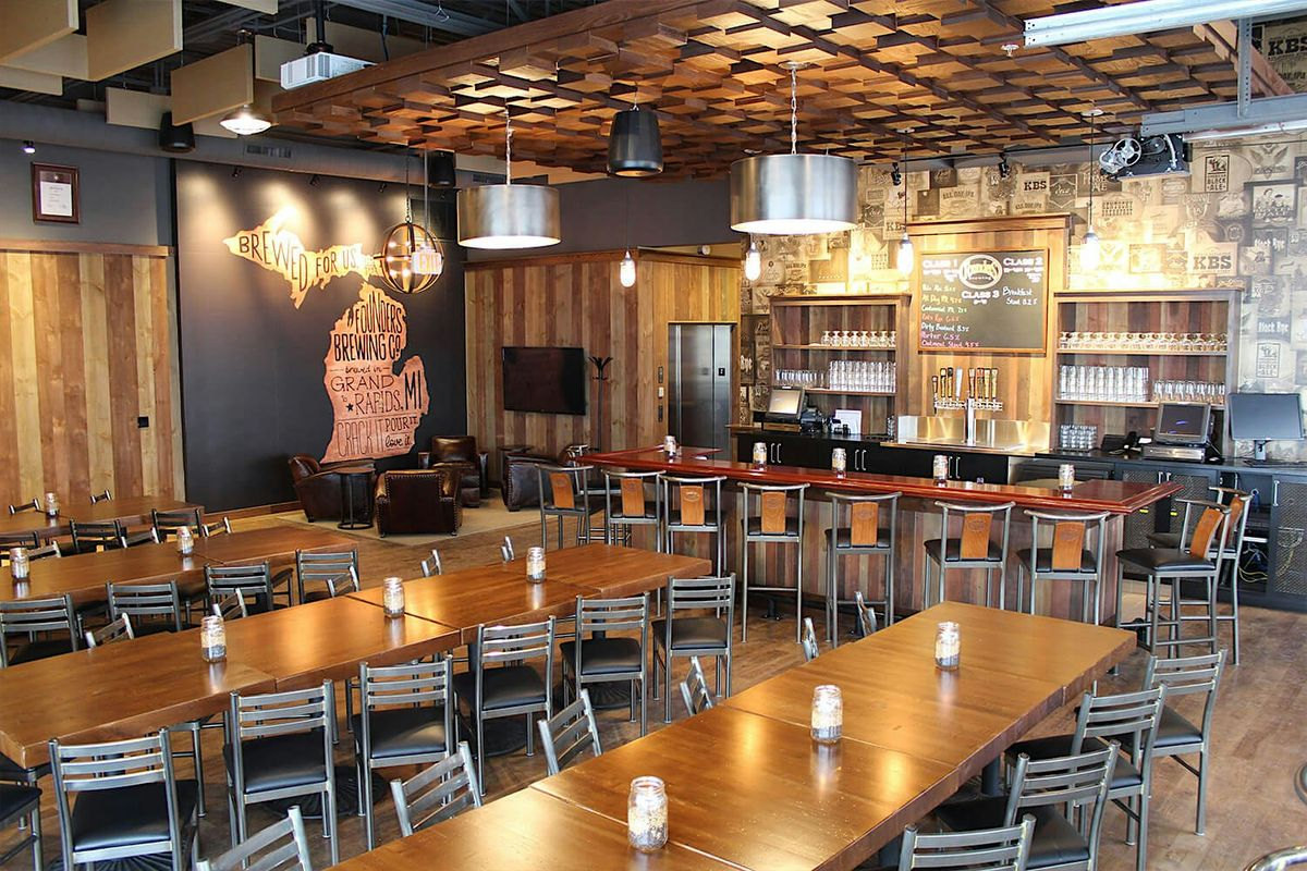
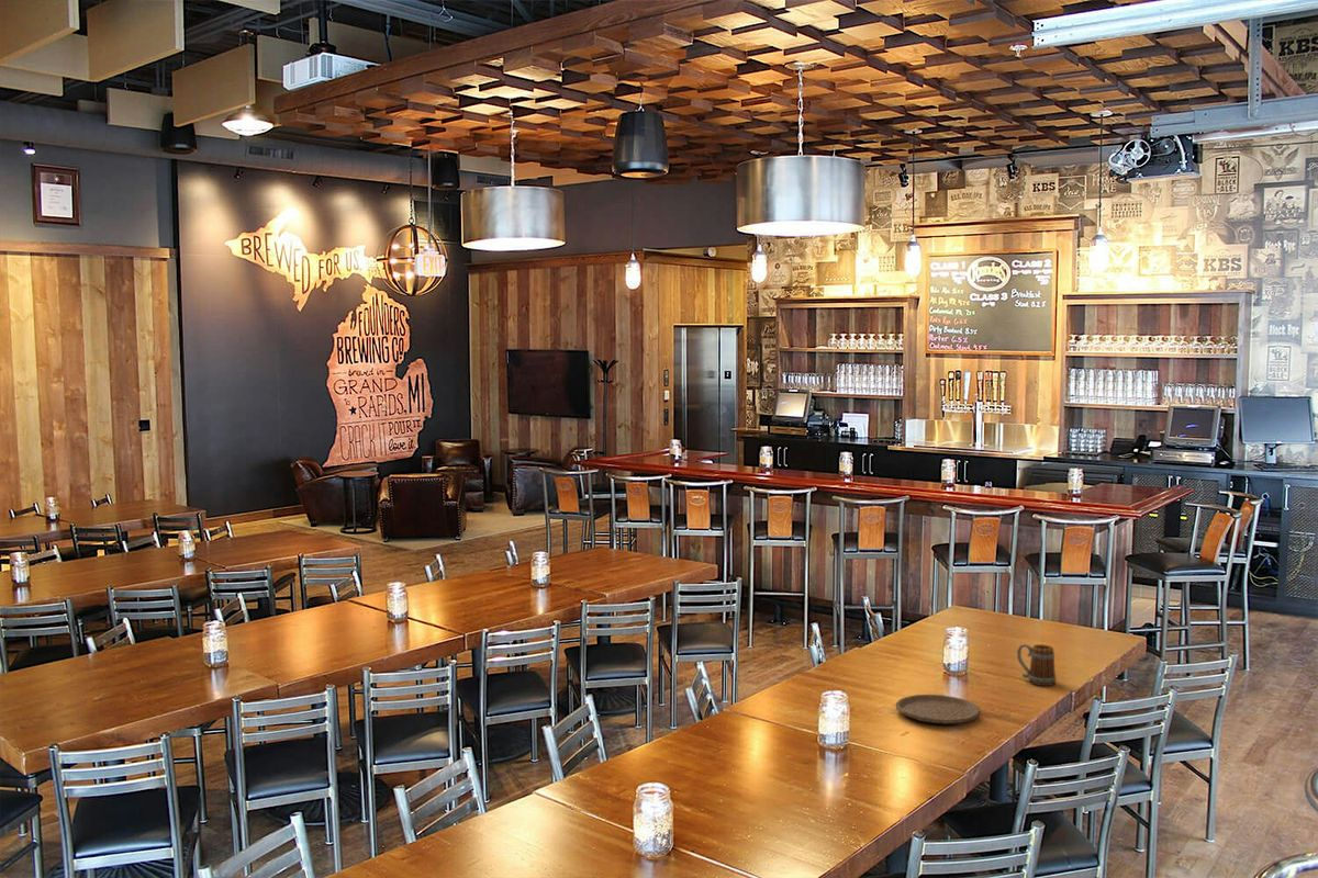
+ plate [895,694,981,725]
+ beer mug [1016,643,1058,687]
